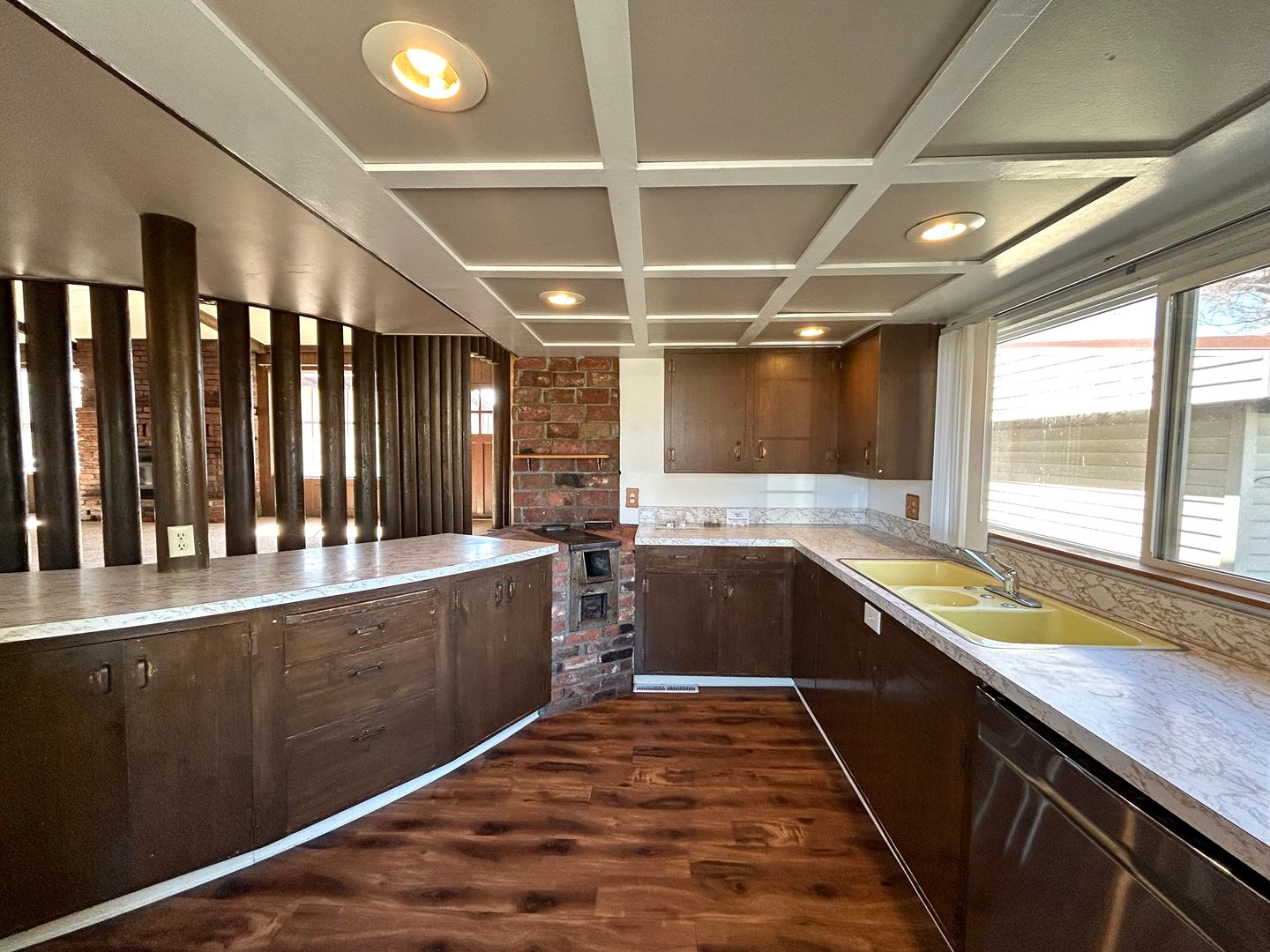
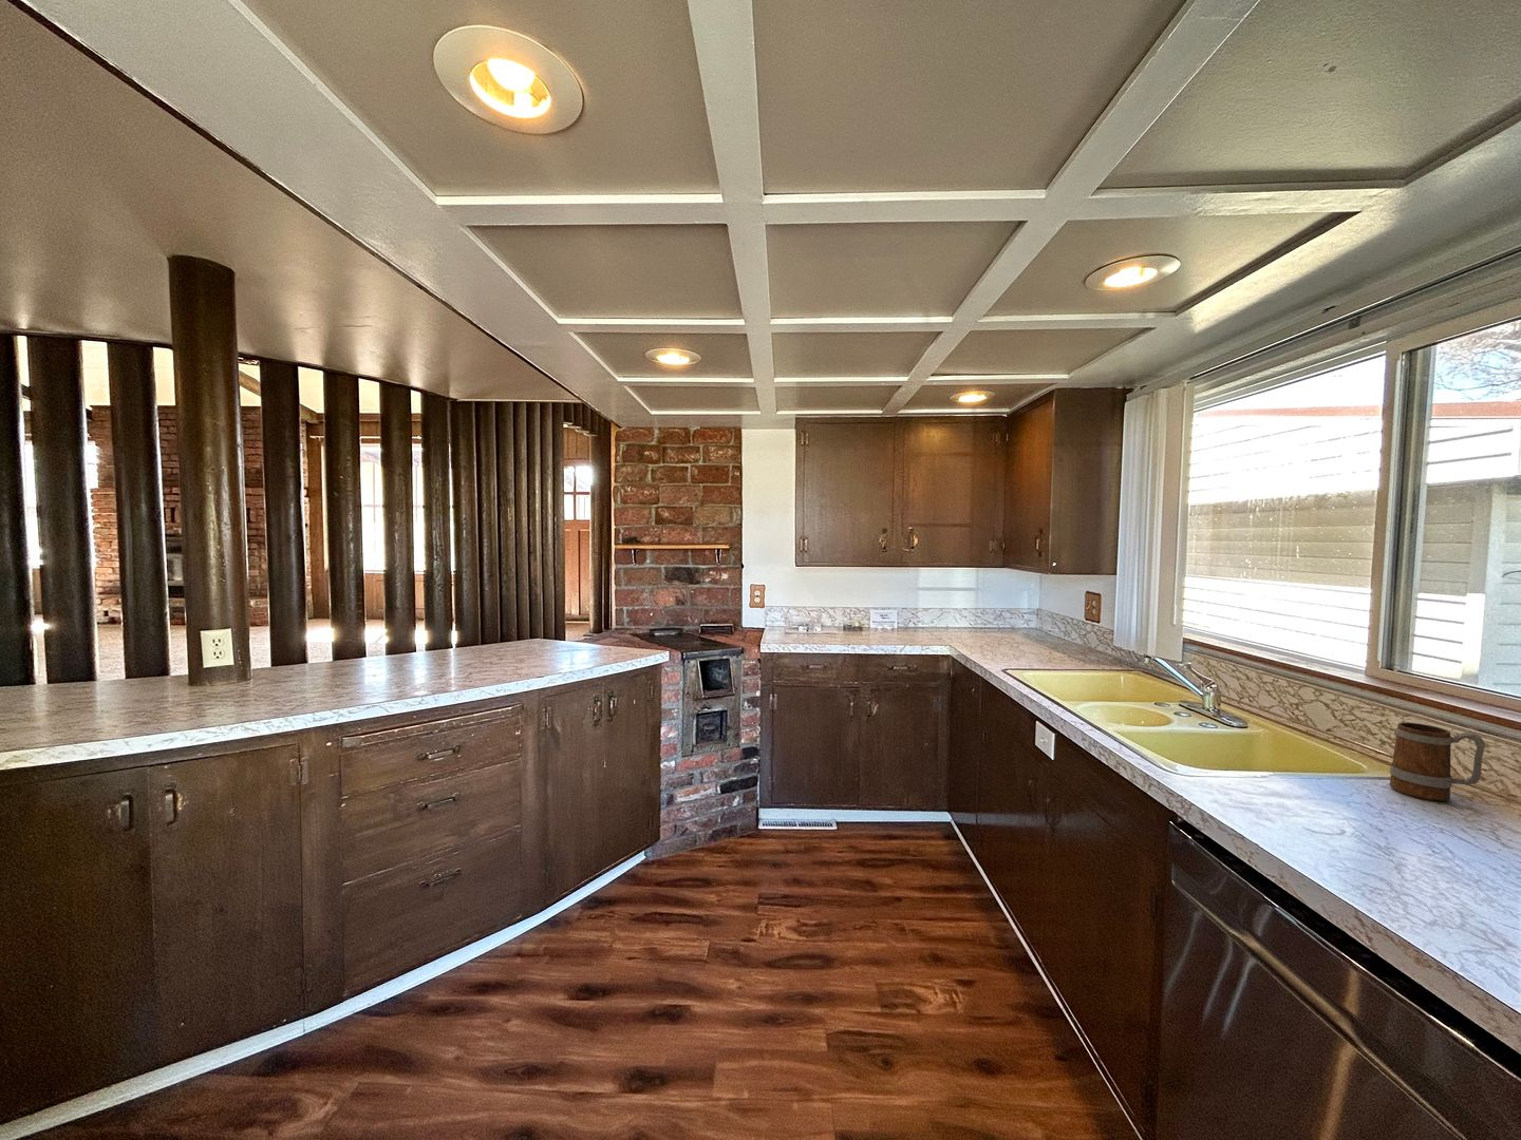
+ mug [1389,722,1486,802]
